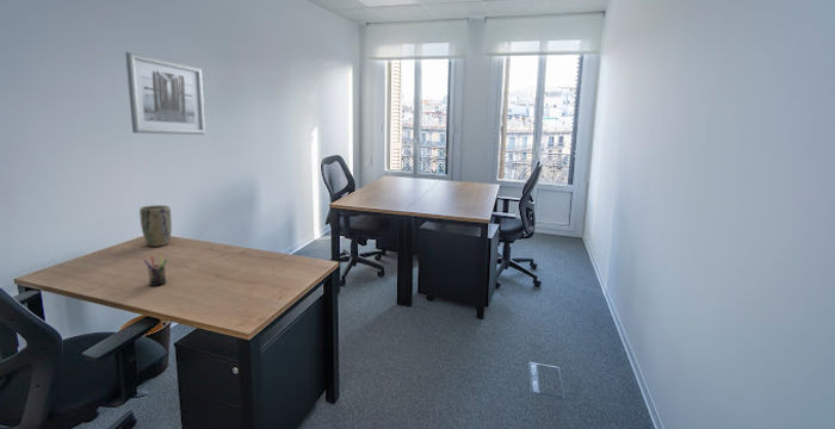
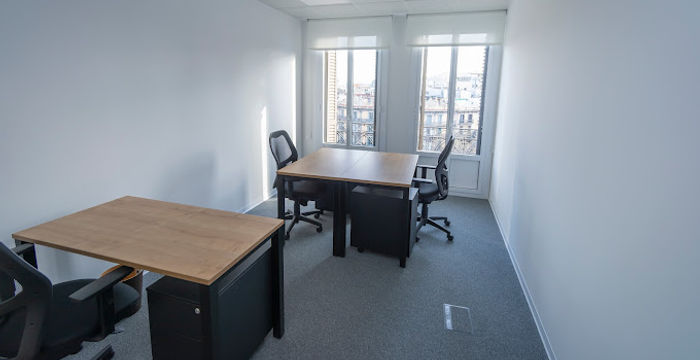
- plant pot [138,204,173,248]
- pen holder [142,254,168,287]
- wall art [124,51,206,136]
